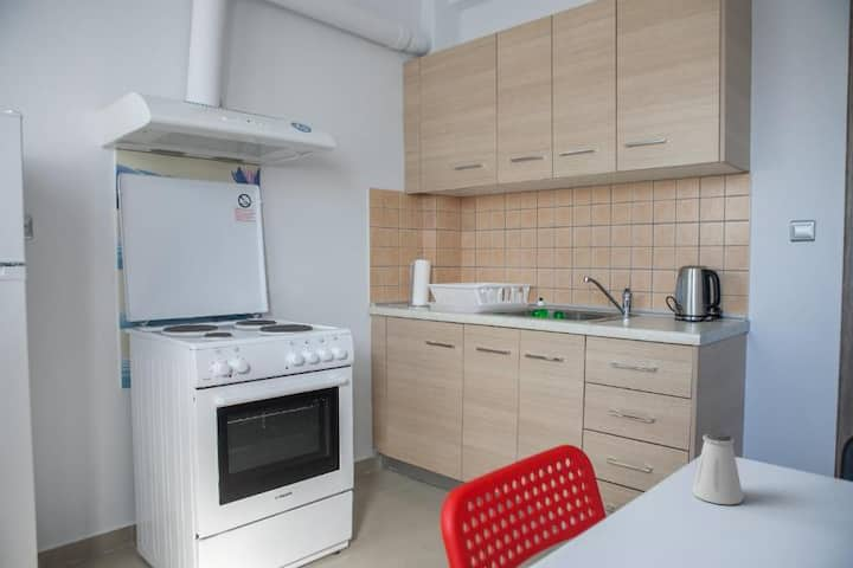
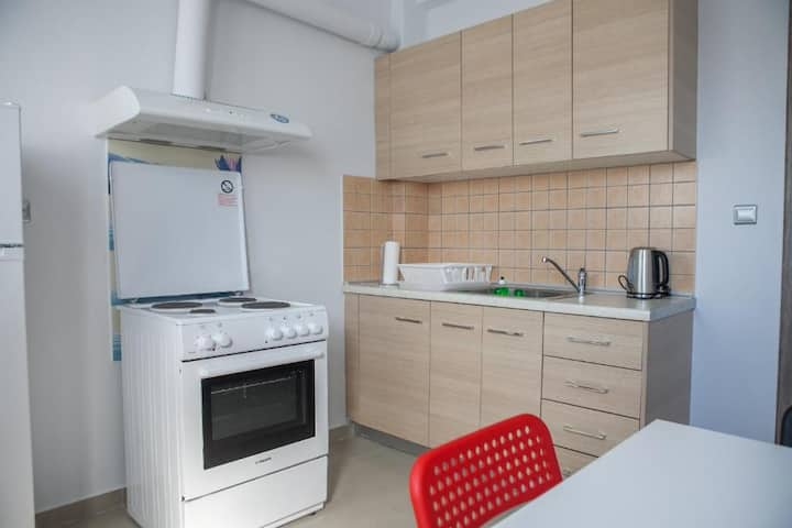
- saltshaker [691,430,744,505]
